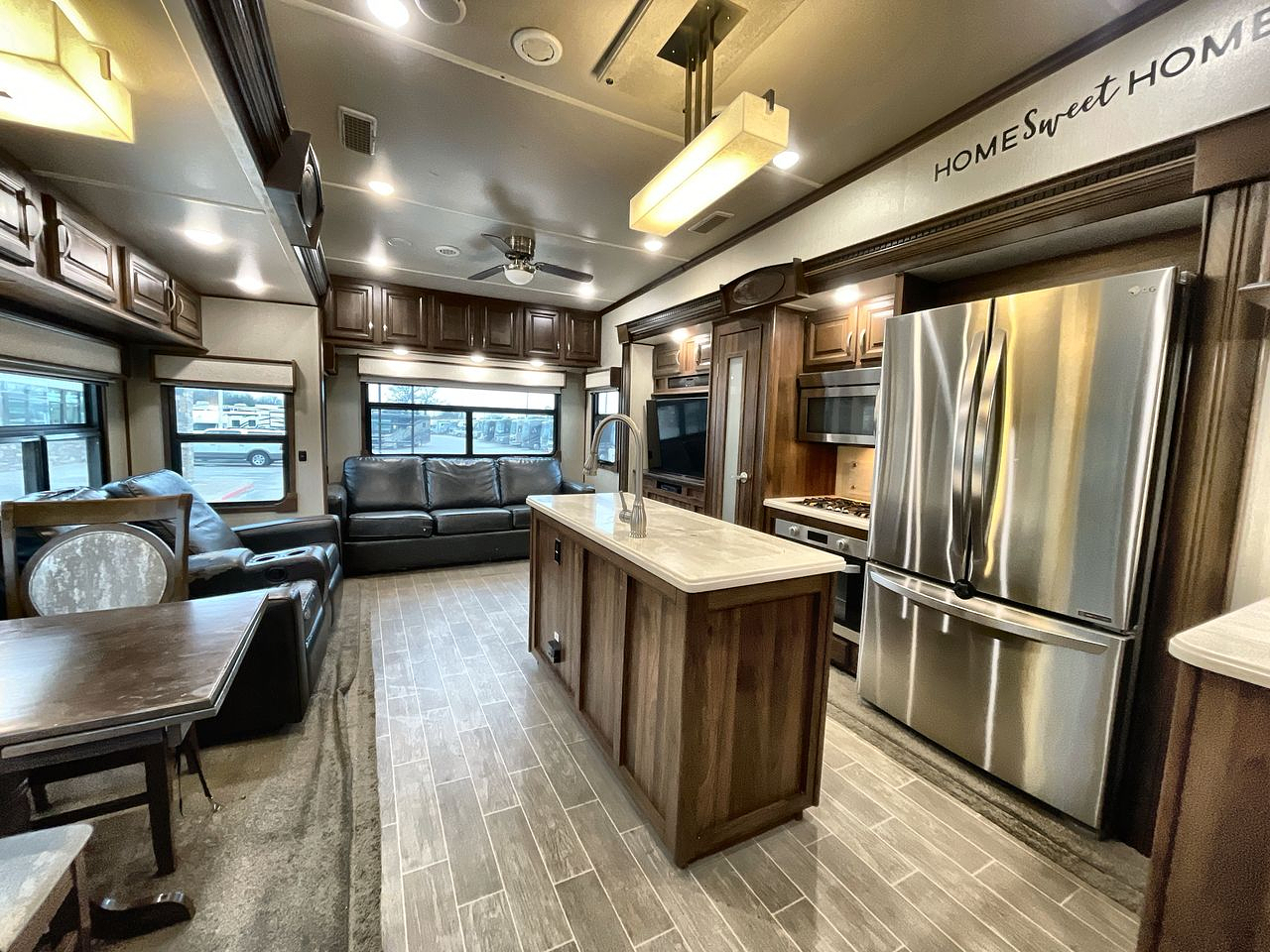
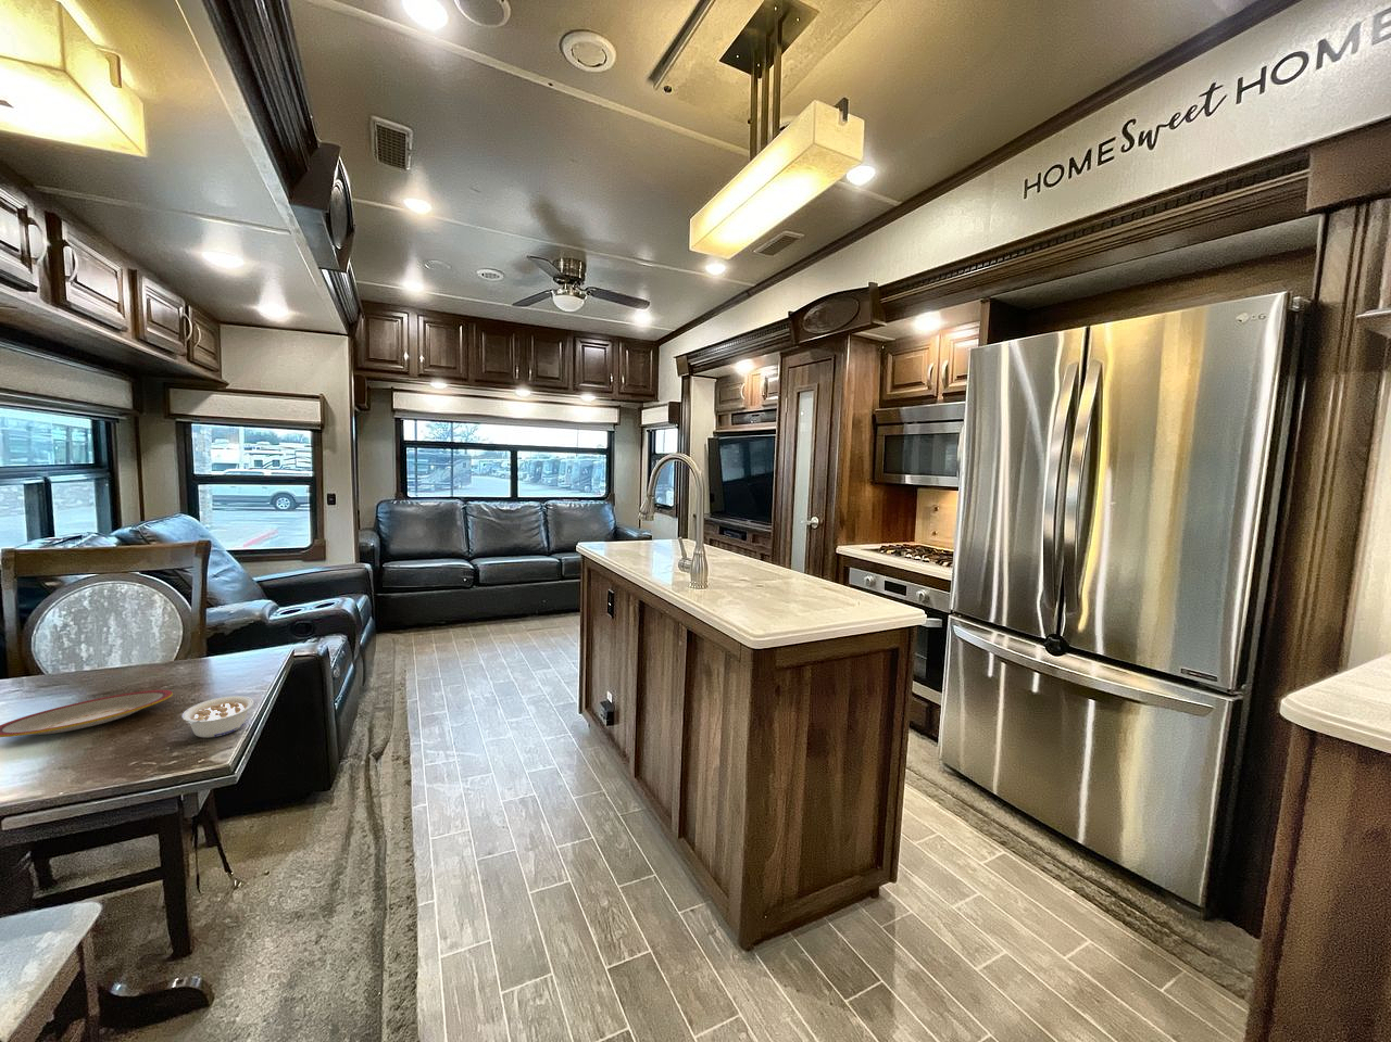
+ plate [0,690,174,738]
+ legume [181,695,254,739]
